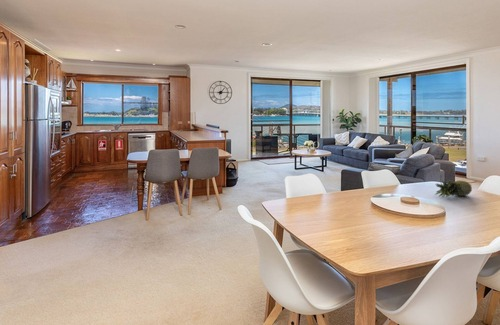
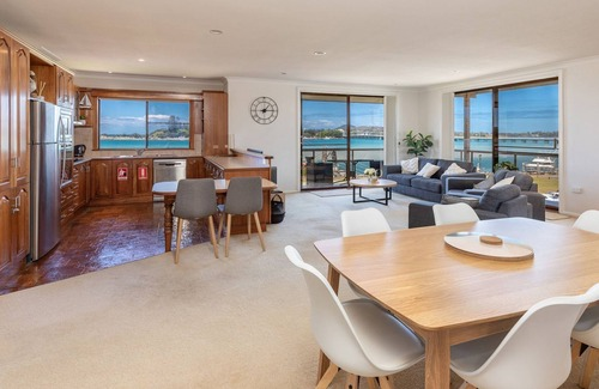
- fruit [434,179,473,199]
